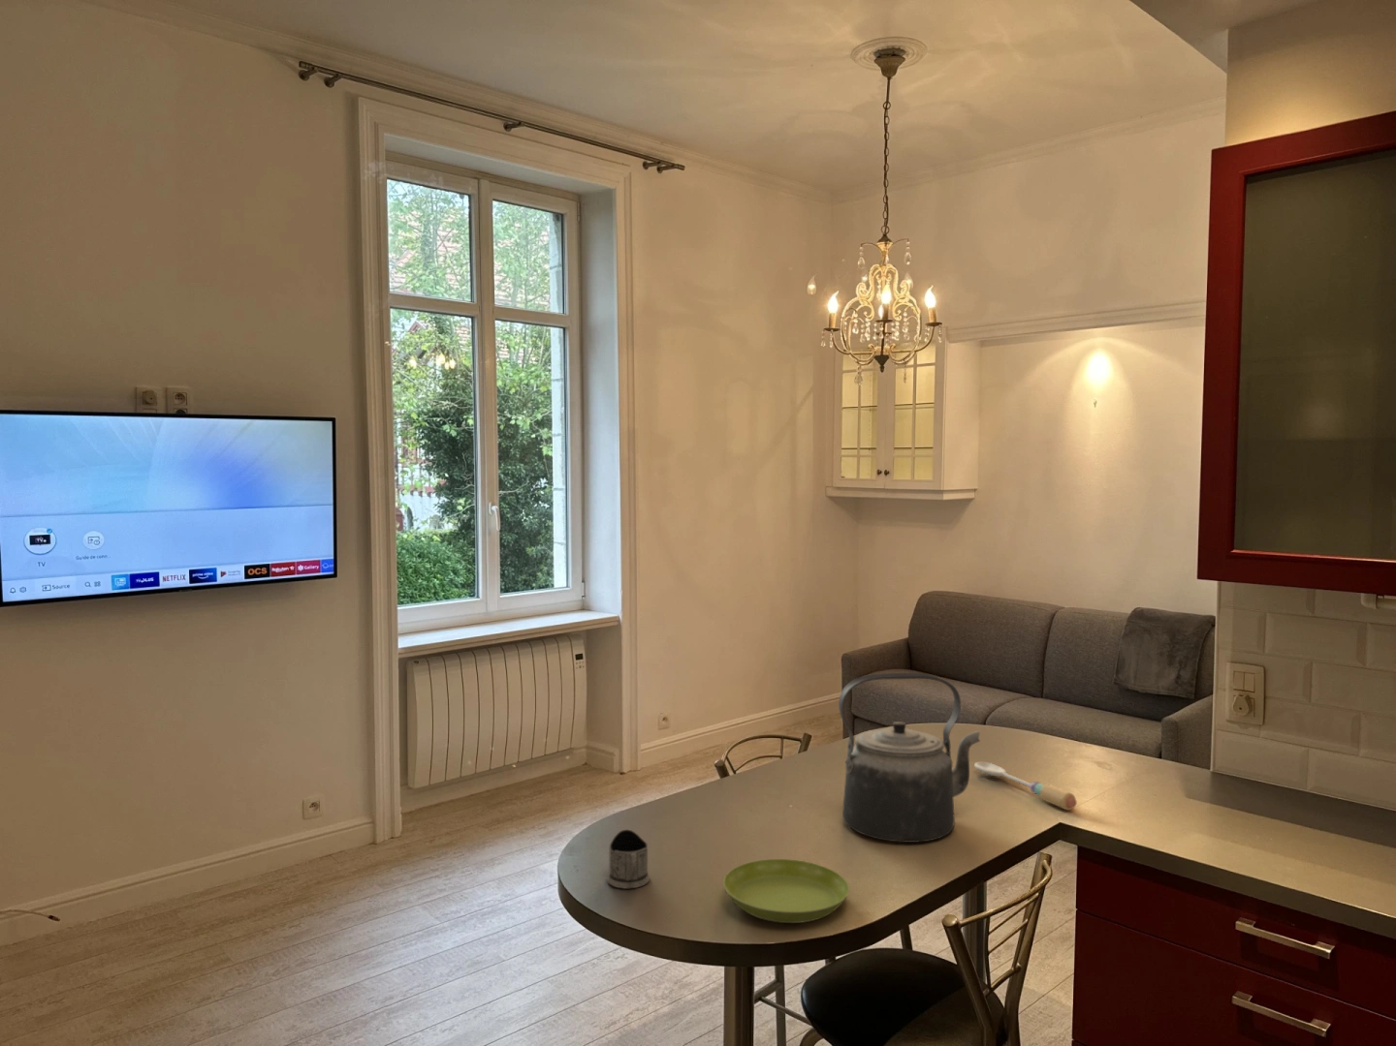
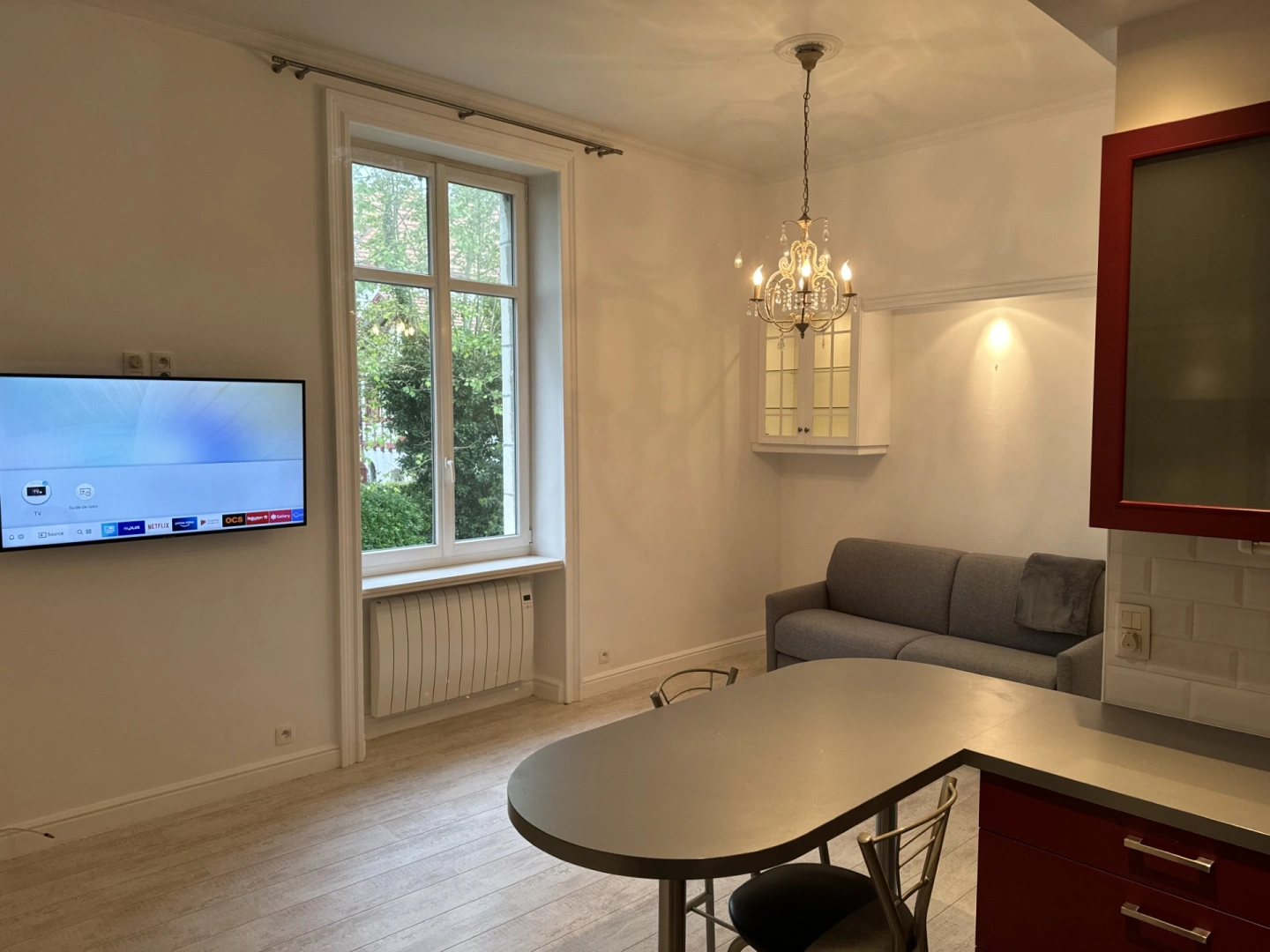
- kettle [838,672,982,844]
- saucer [722,858,850,924]
- spoon [973,761,1078,811]
- tea glass holder [606,828,651,889]
